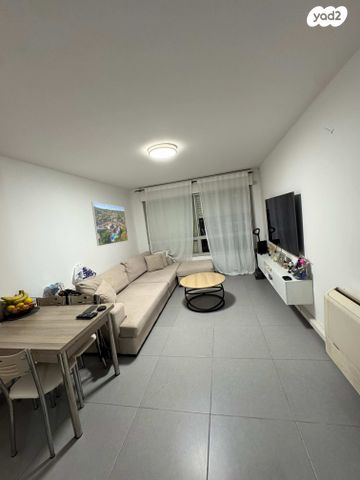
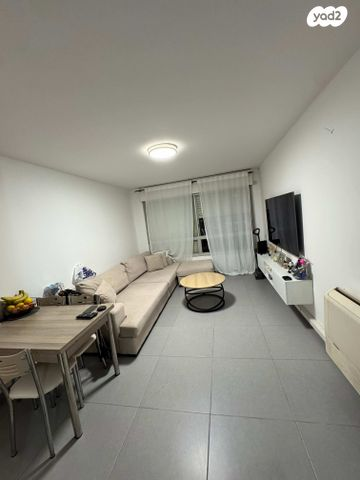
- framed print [91,201,129,247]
